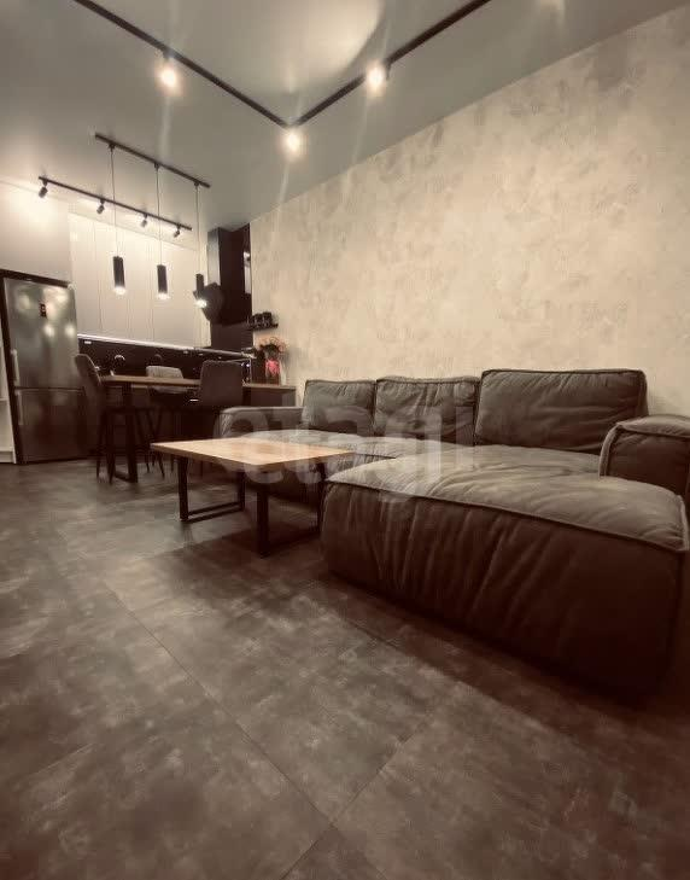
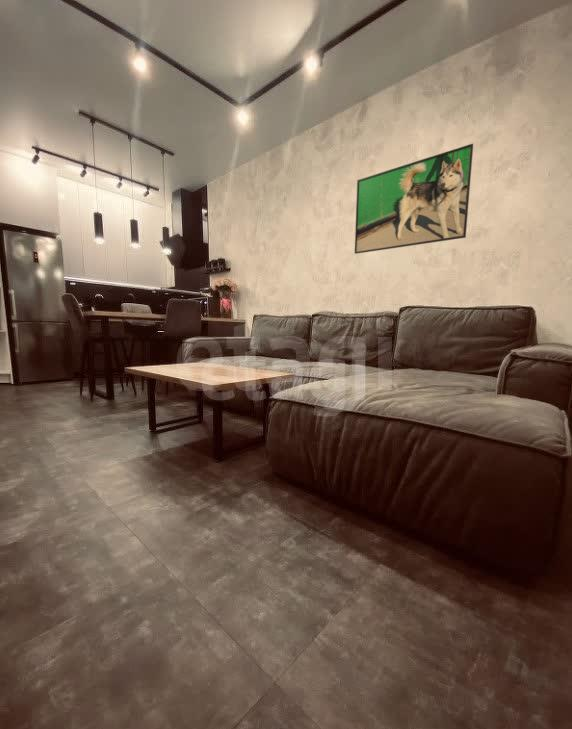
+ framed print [354,143,474,255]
